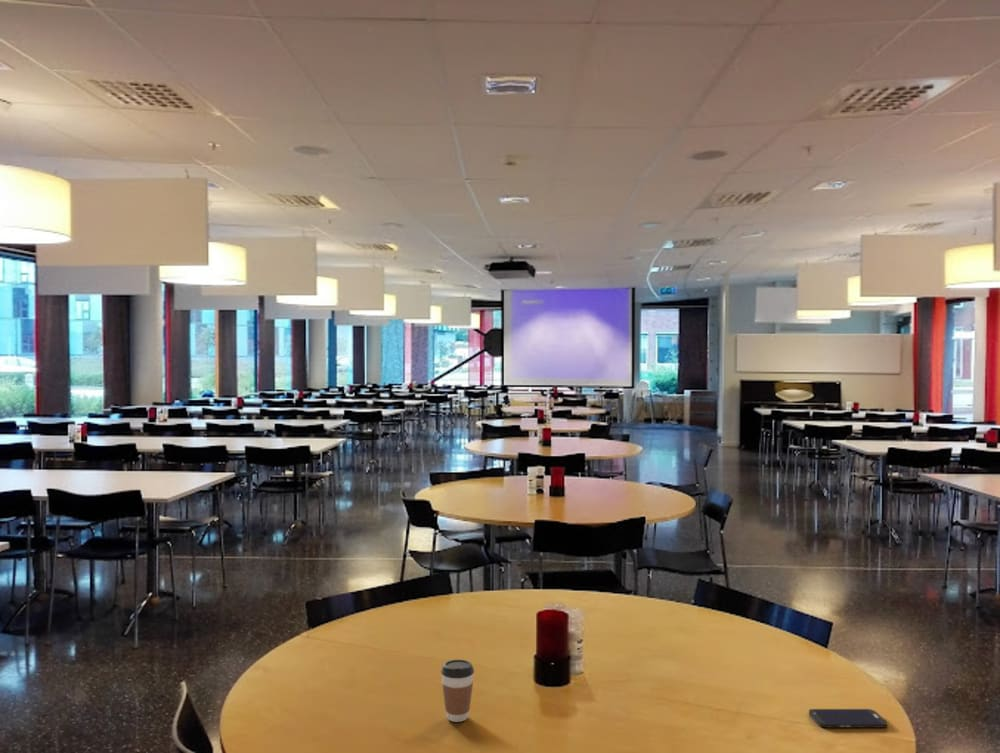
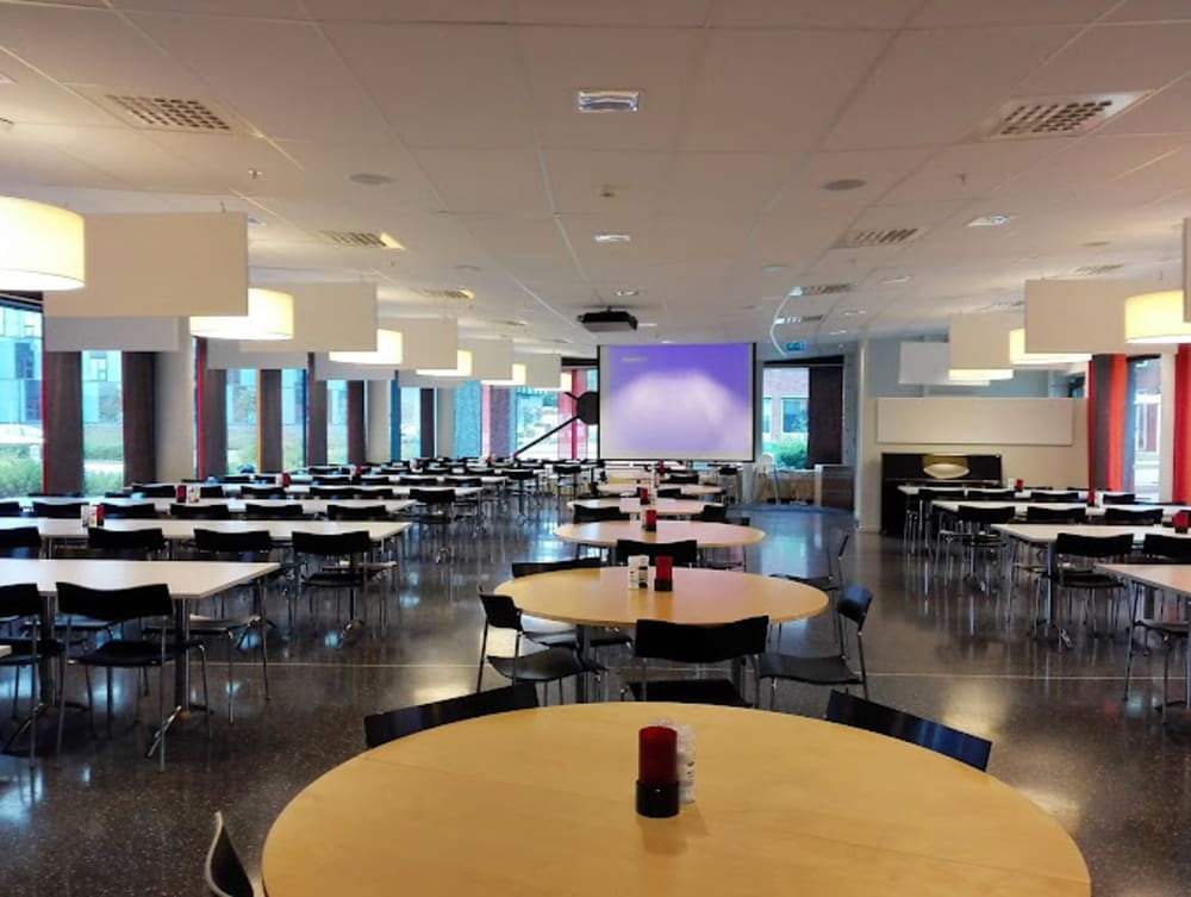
- smartphone [808,708,888,729]
- coffee cup [440,659,475,723]
